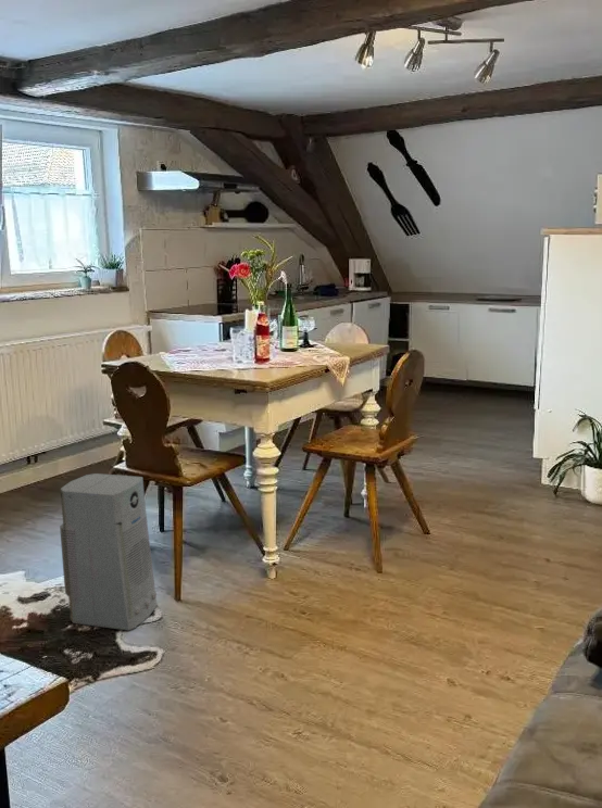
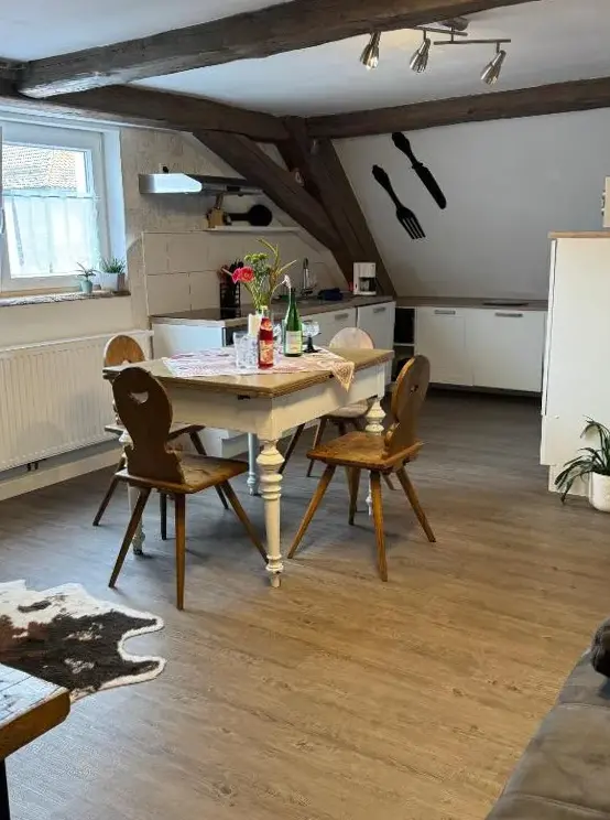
- air purifier [59,472,158,631]
